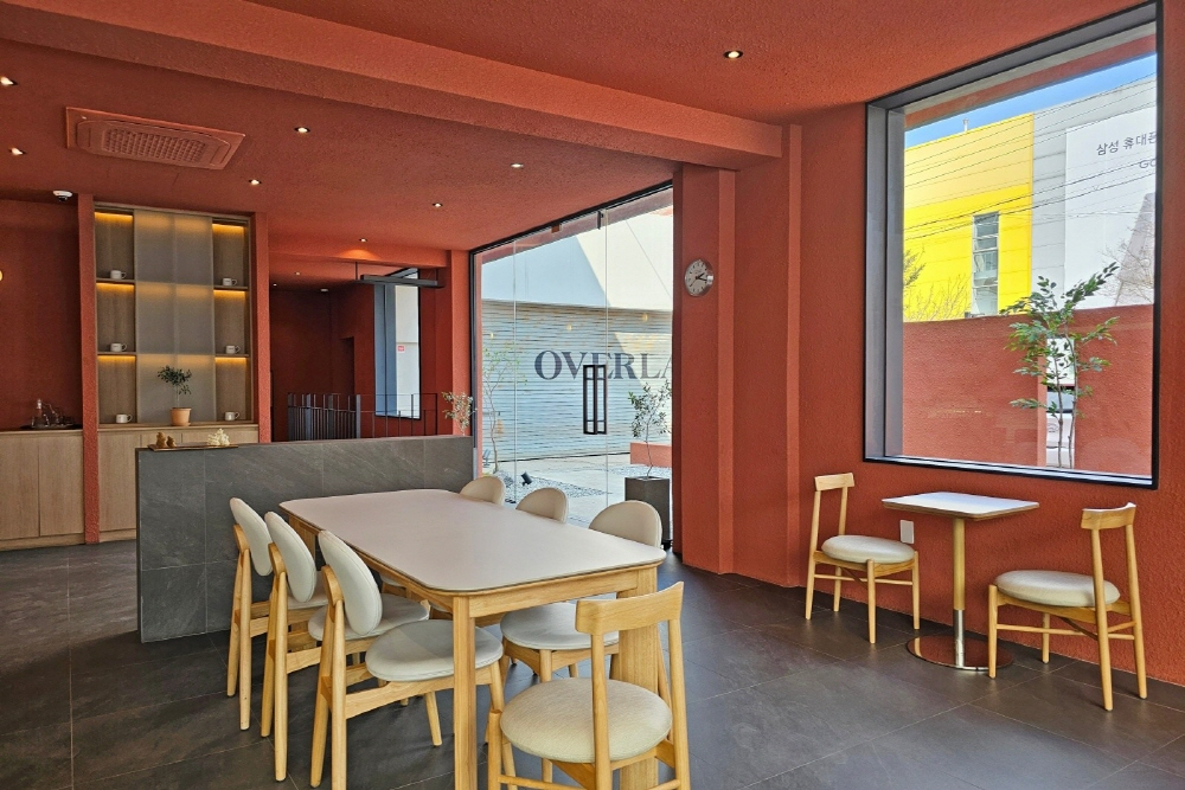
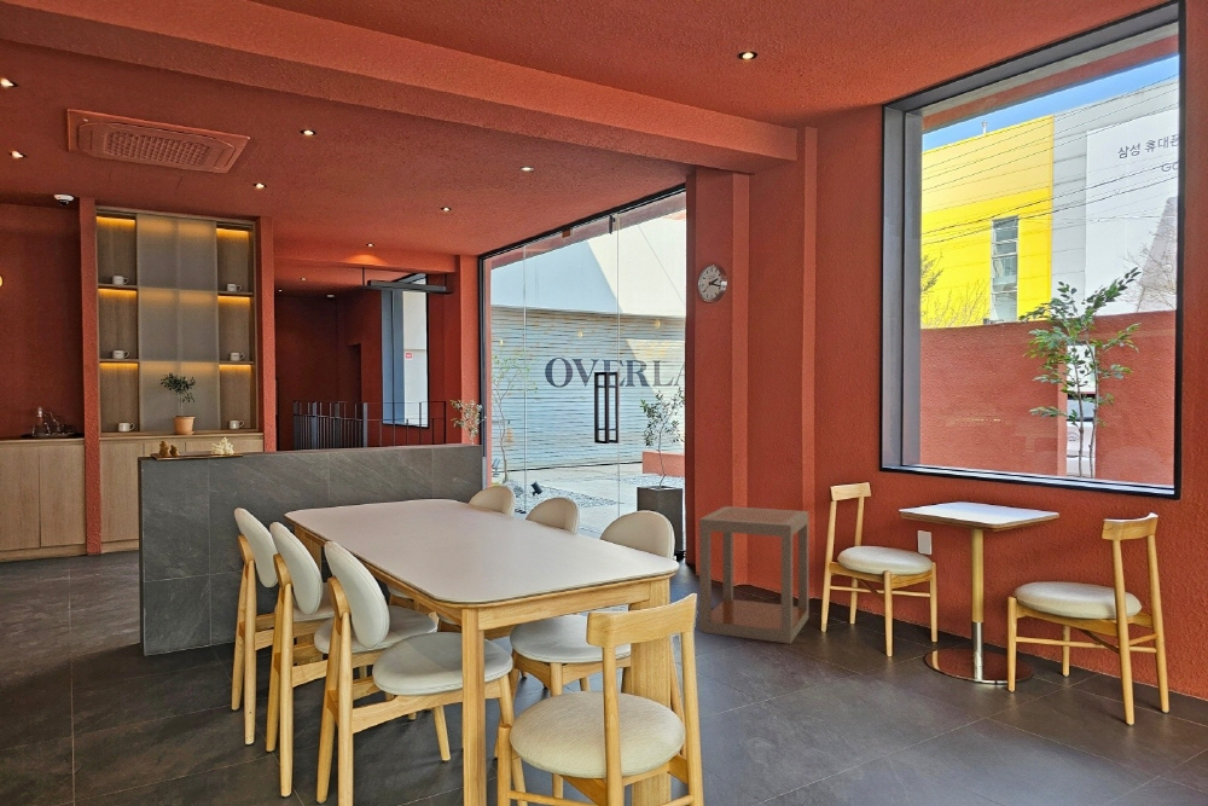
+ side table [698,505,809,645]
